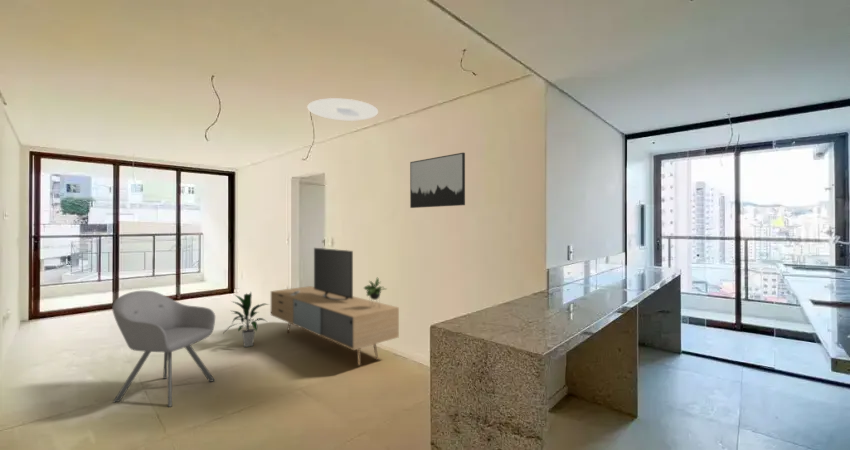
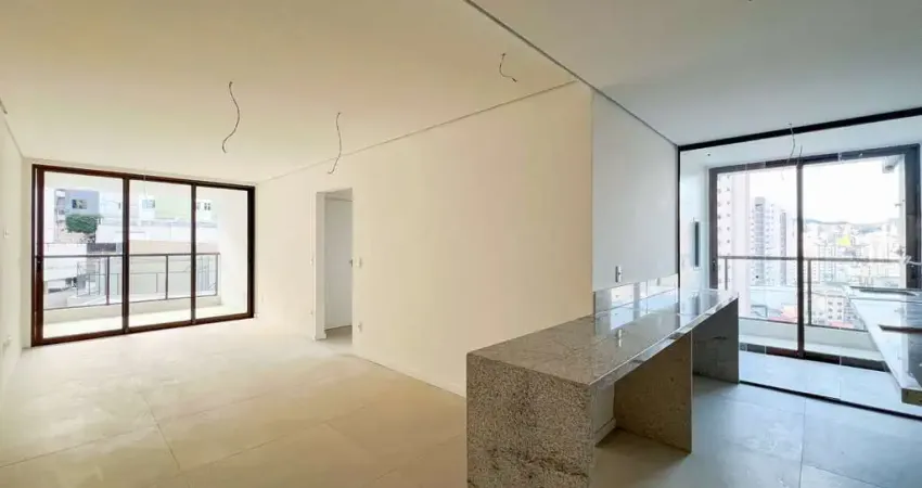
- chair [111,290,216,408]
- wall art [409,151,466,209]
- media console [270,247,400,367]
- ceiling light [306,97,379,122]
- indoor plant [221,291,270,348]
